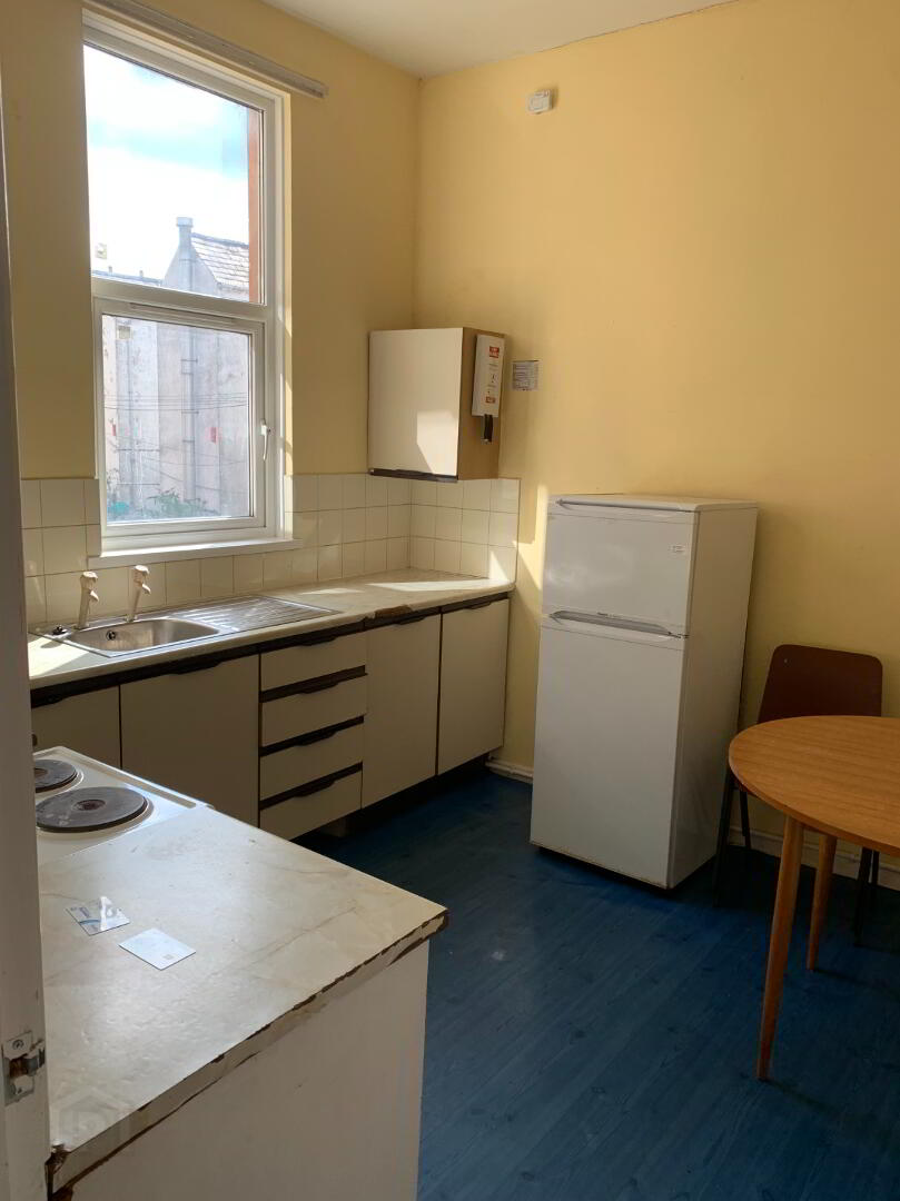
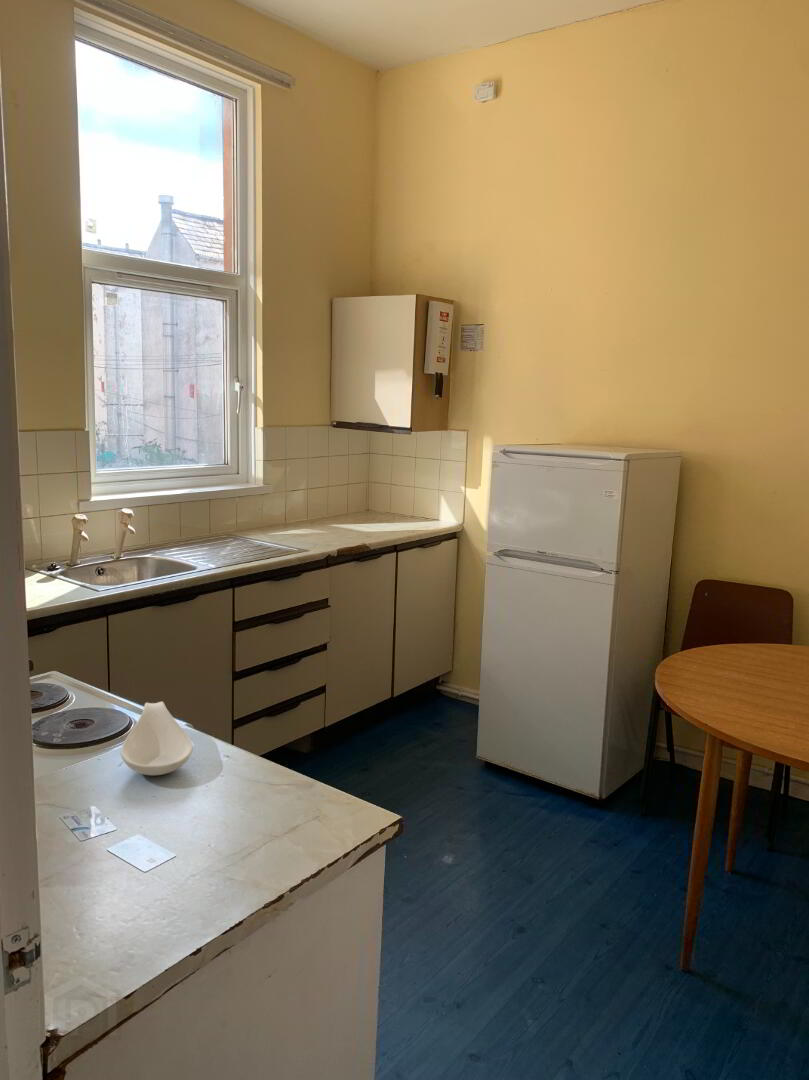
+ spoon rest [120,701,194,776]
